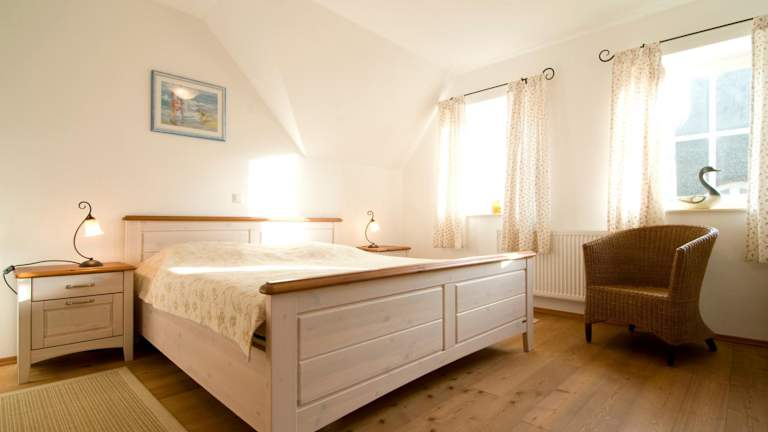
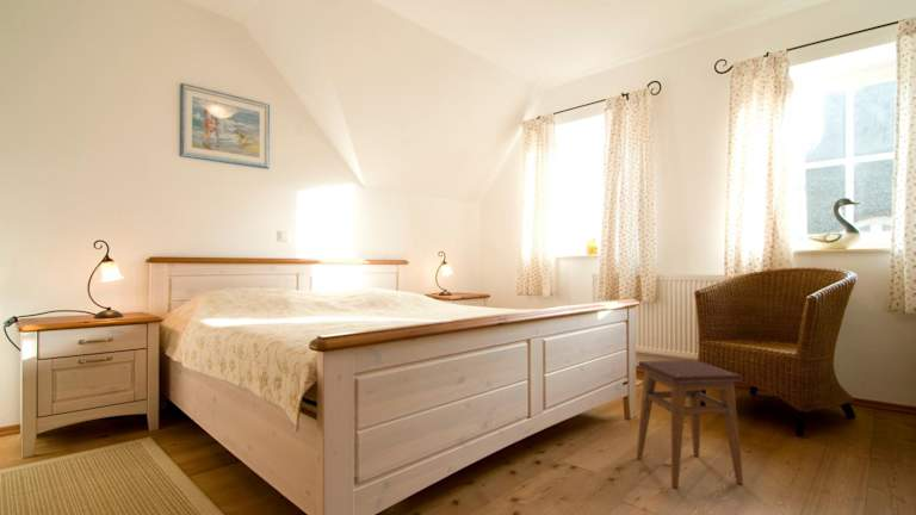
+ stool [636,359,744,489]
